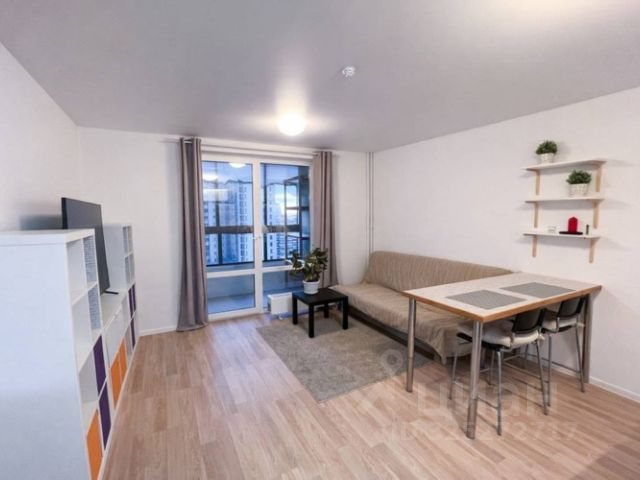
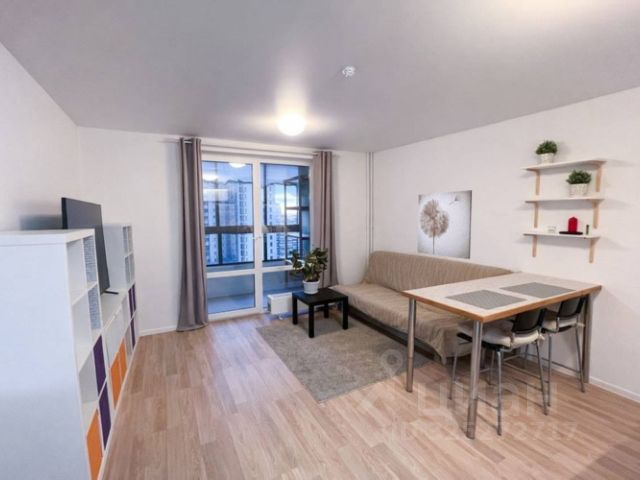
+ wall art [417,189,473,260]
